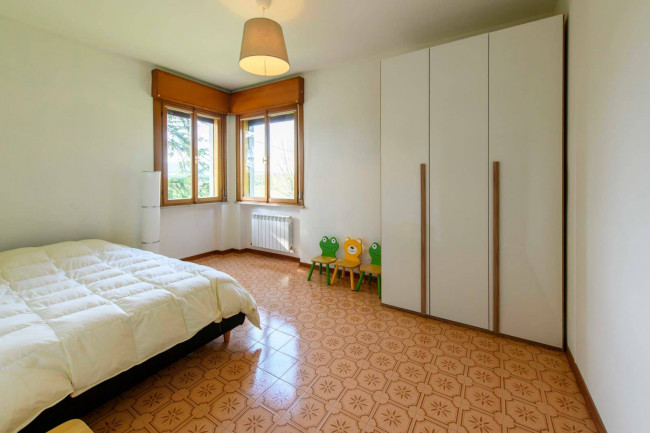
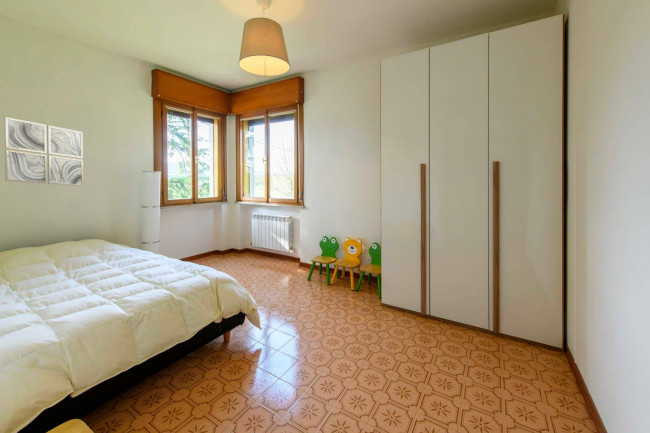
+ wall art [4,116,84,187]
